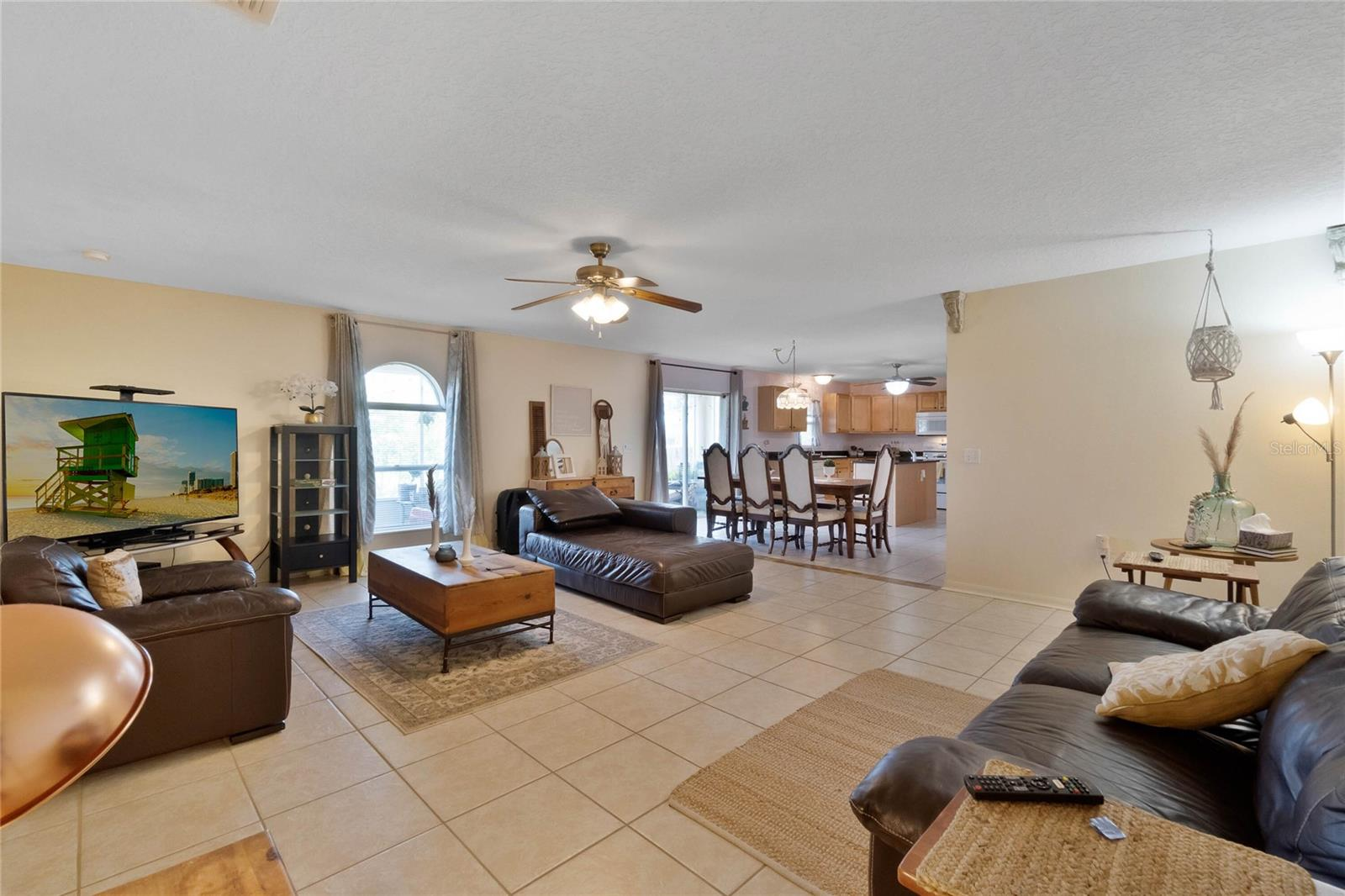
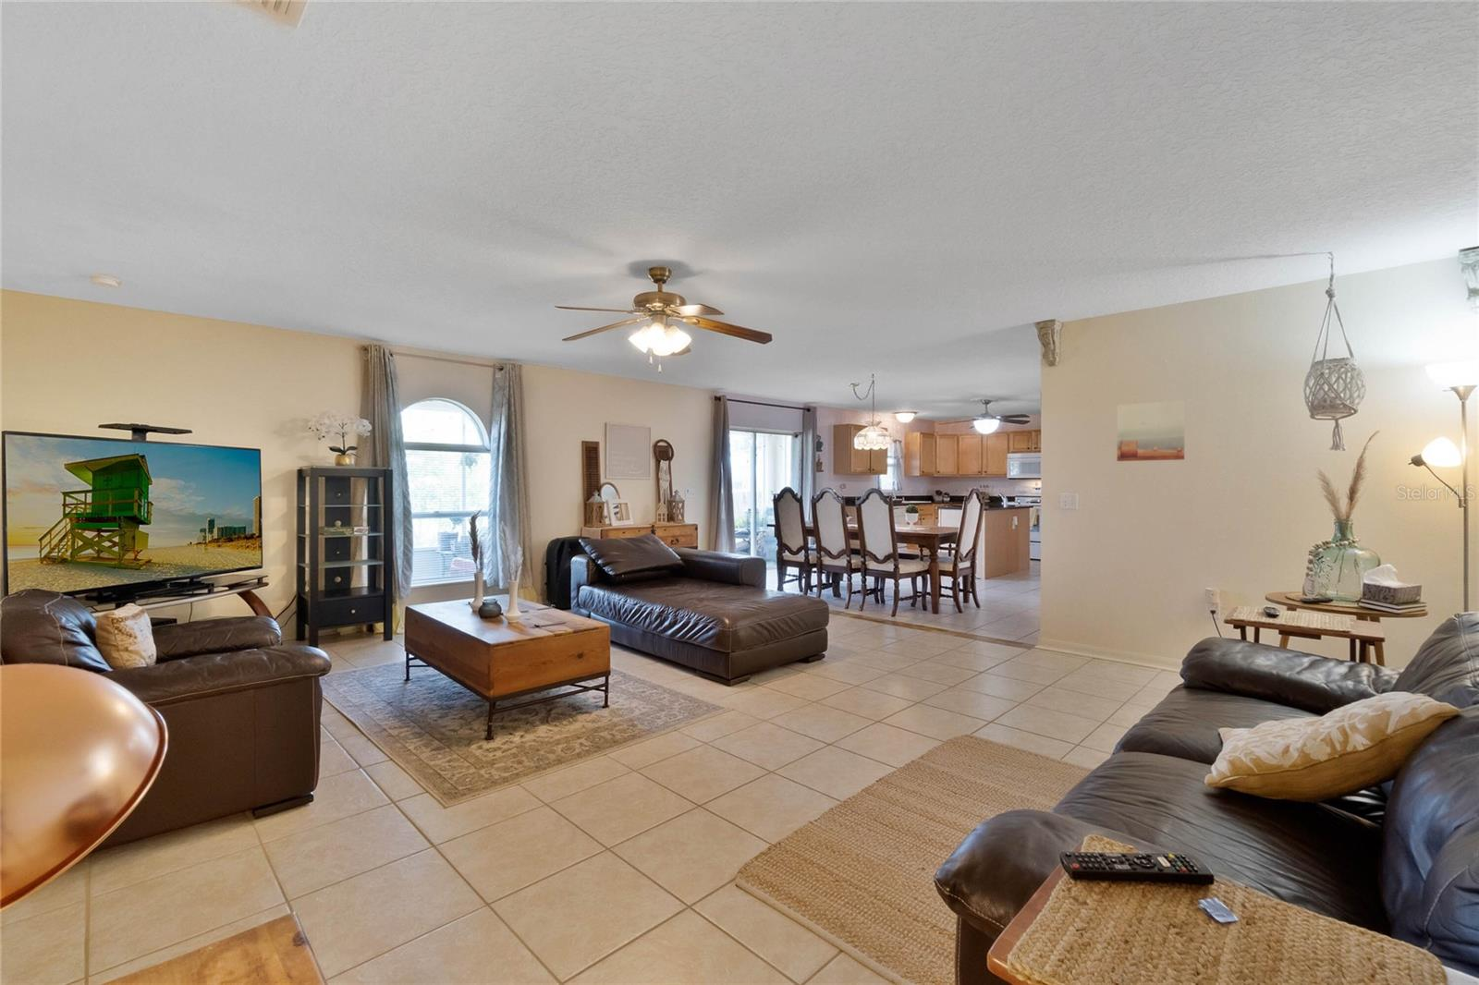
+ wall art [1116,399,1186,462]
